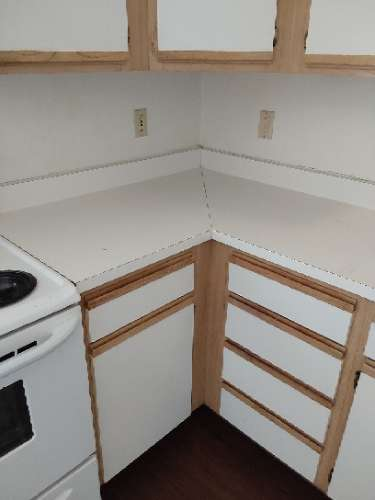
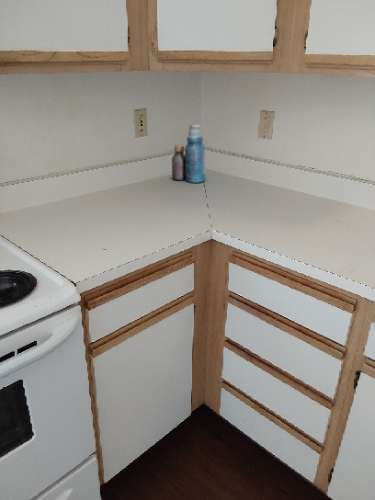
+ bottle [171,123,206,183]
